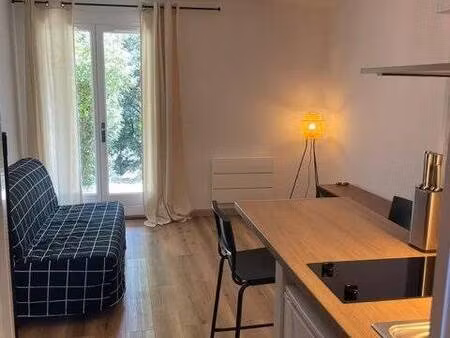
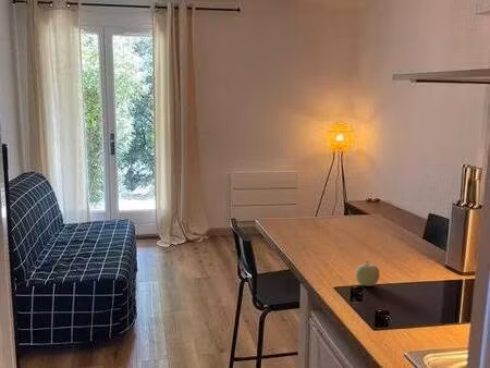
+ fruit [355,260,380,287]
